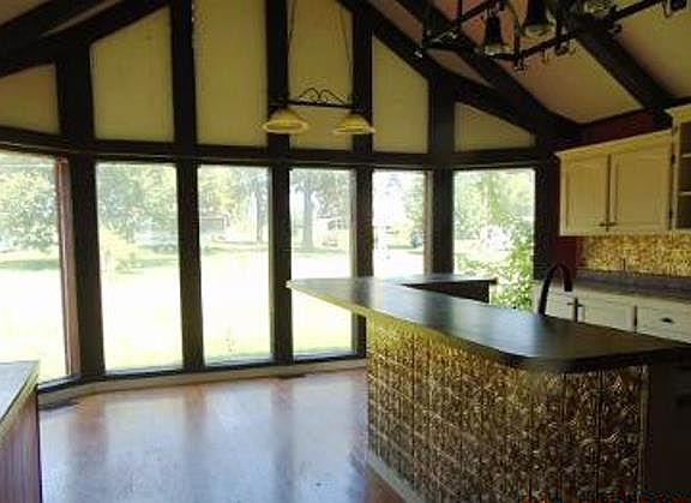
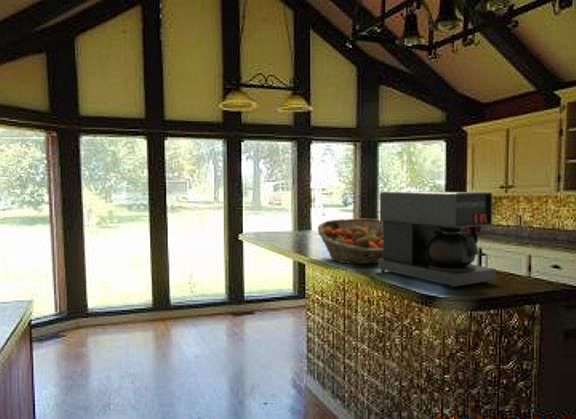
+ coffee maker [377,191,497,290]
+ fruit basket [317,218,383,265]
